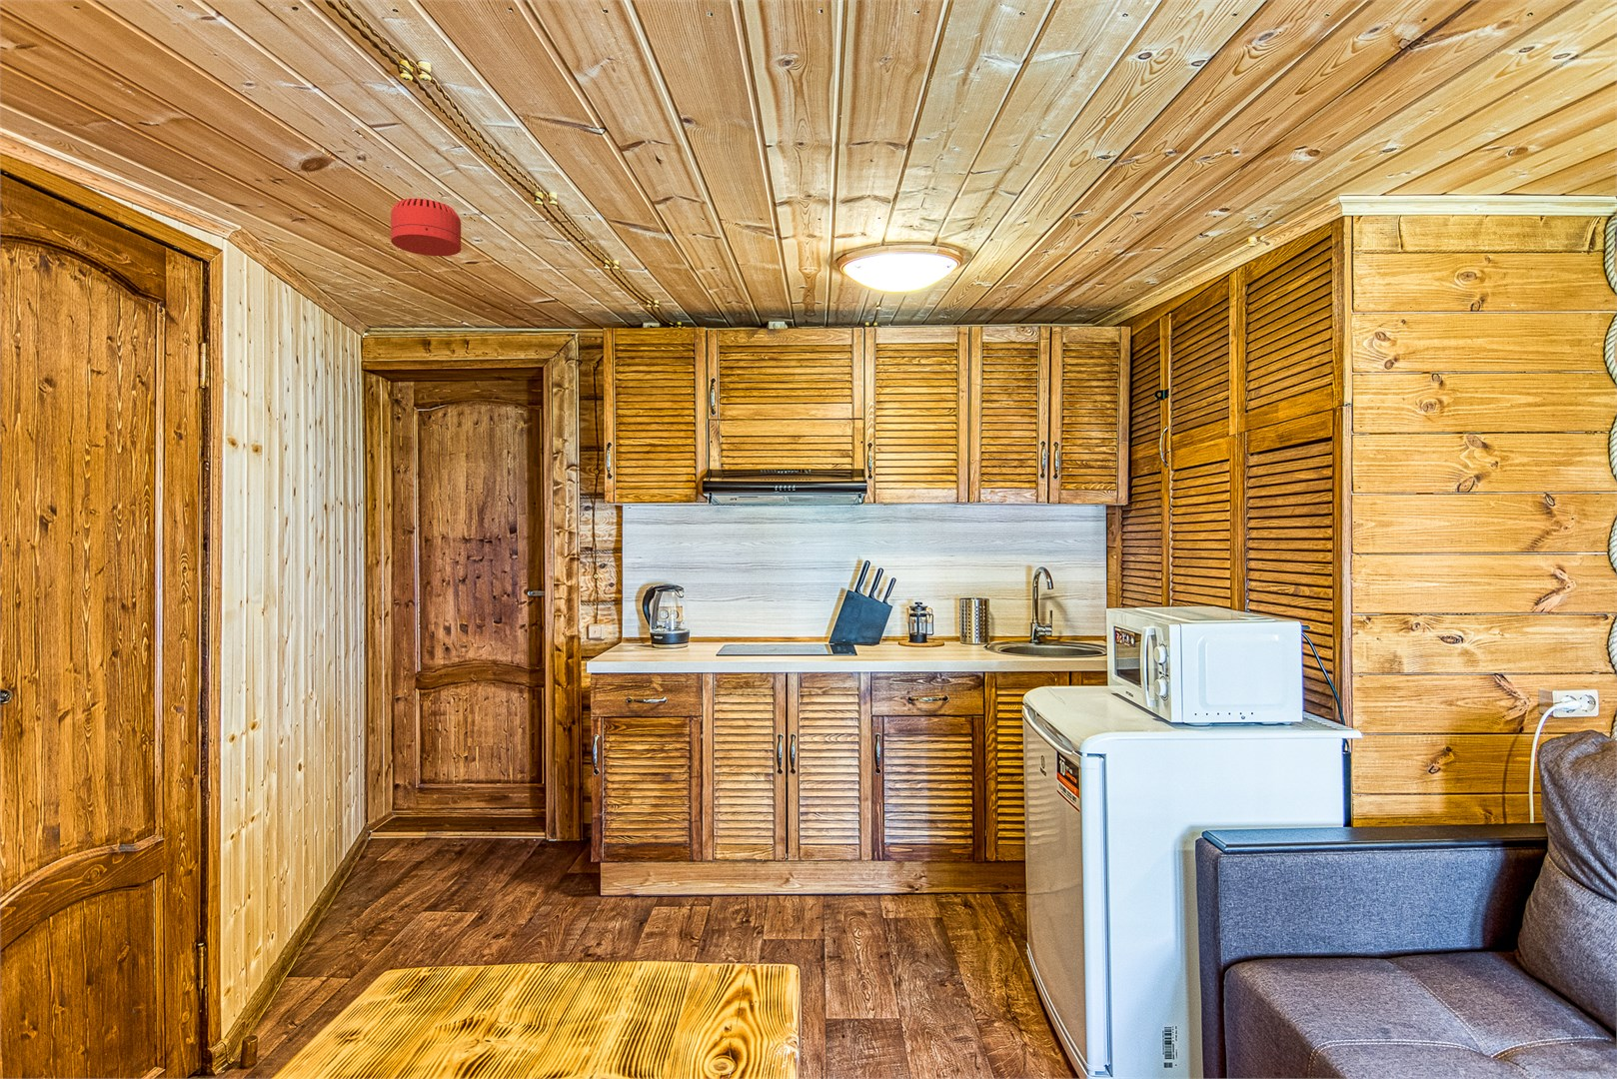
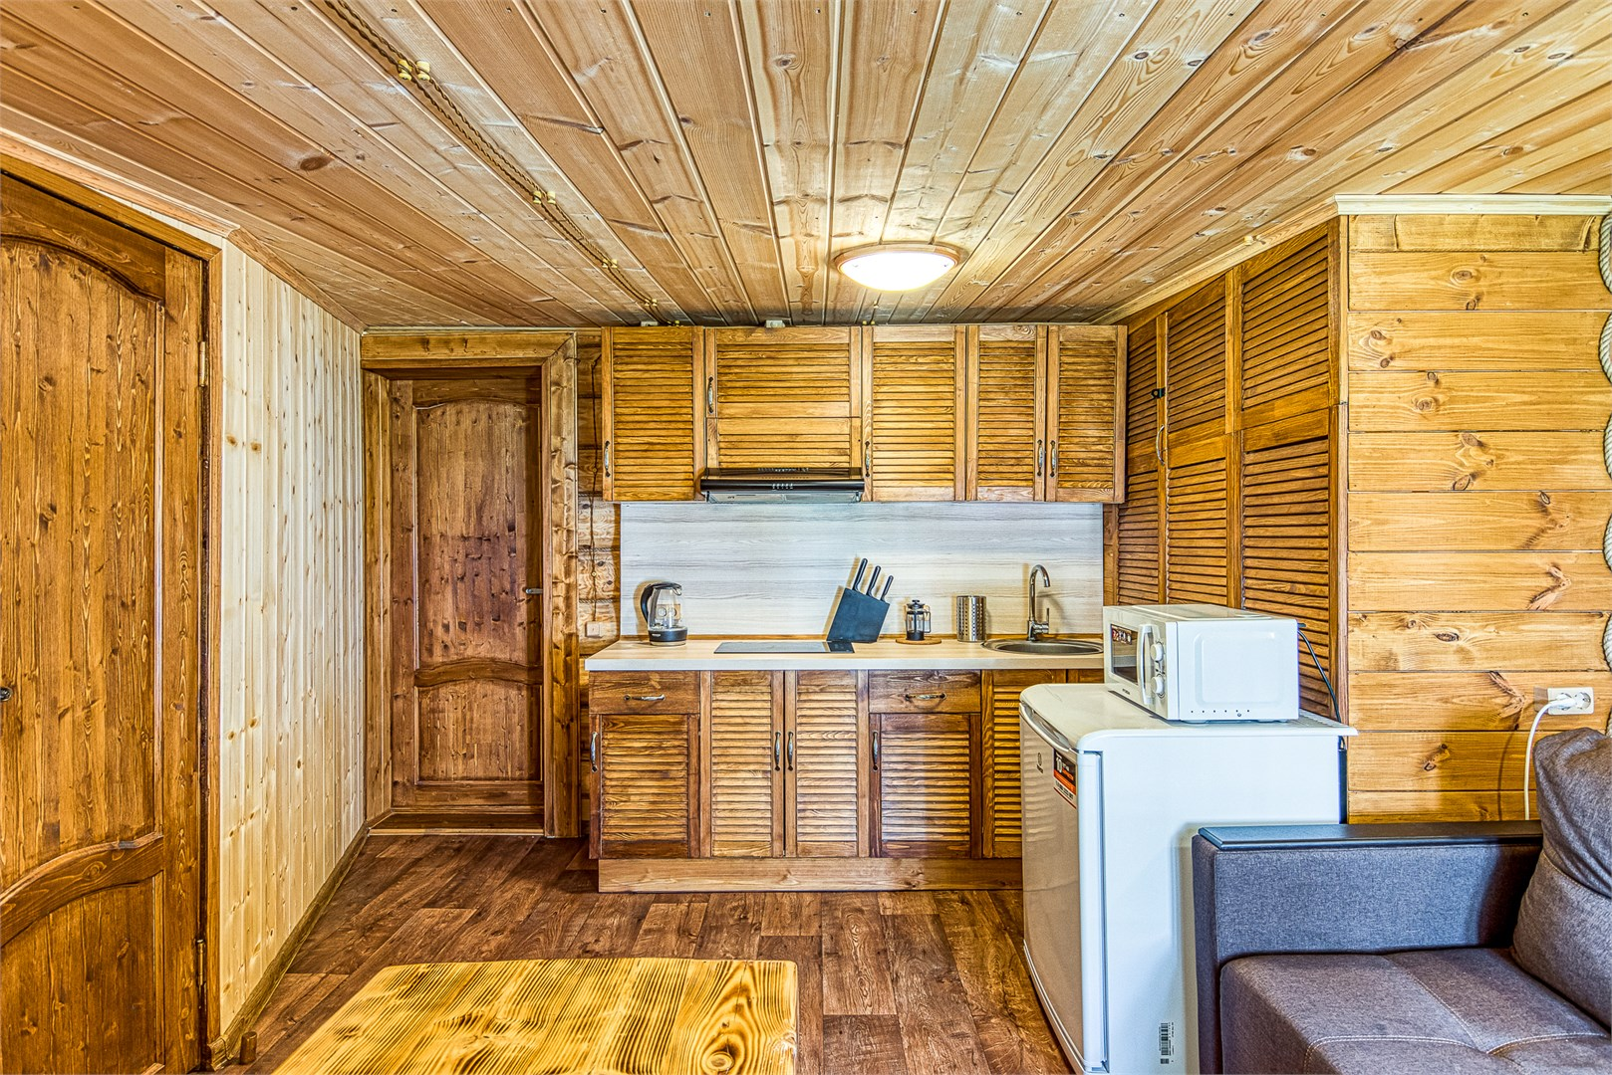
- smoke detector [390,197,461,257]
